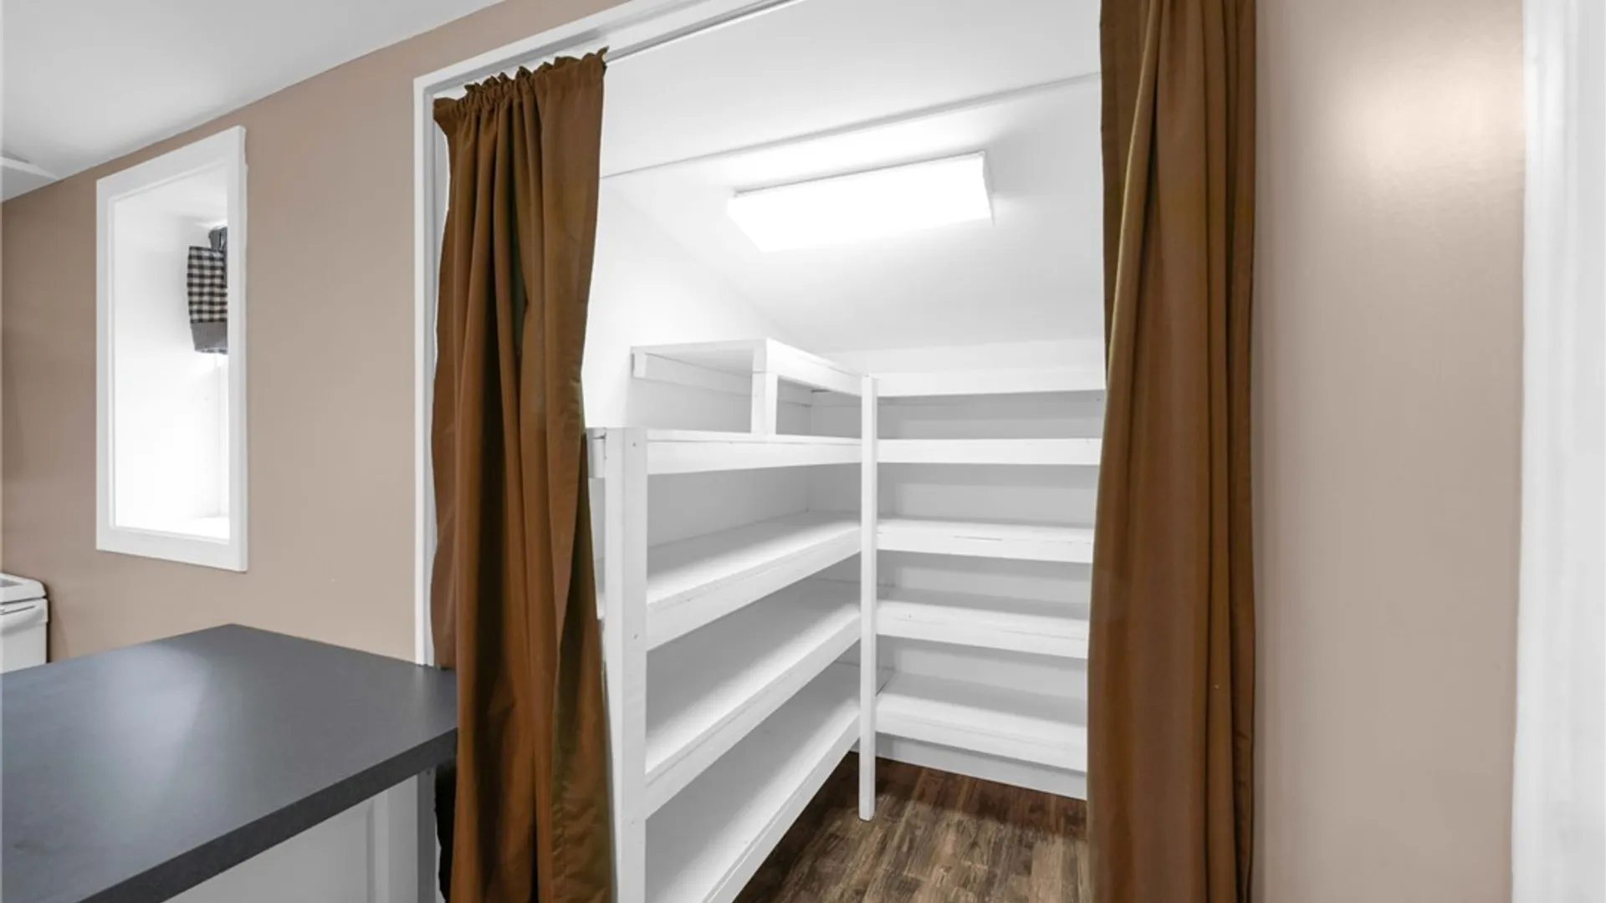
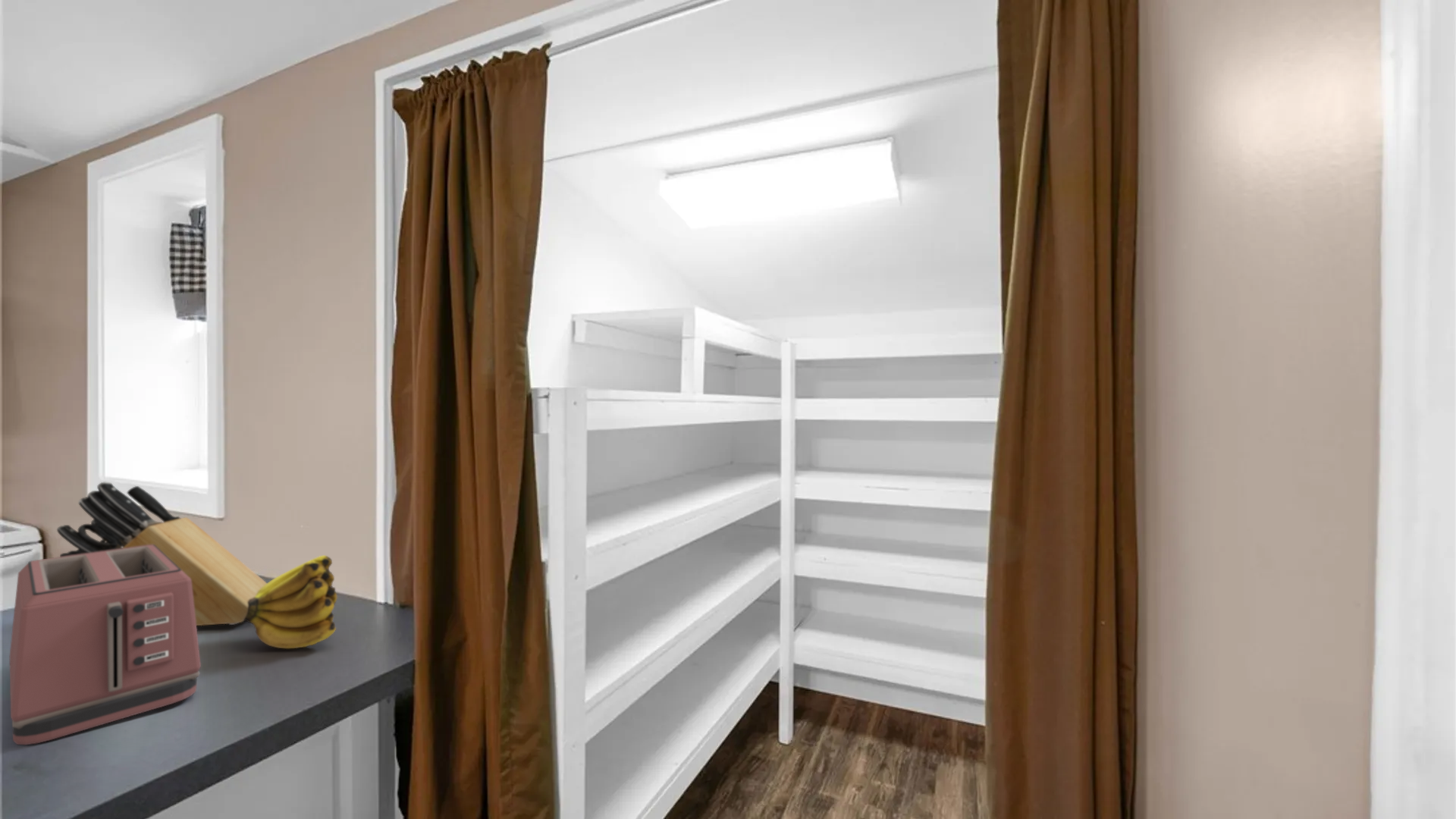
+ knife block [56,481,268,626]
+ banana [243,554,337,649]
+ toaster [9,544,202,745]
